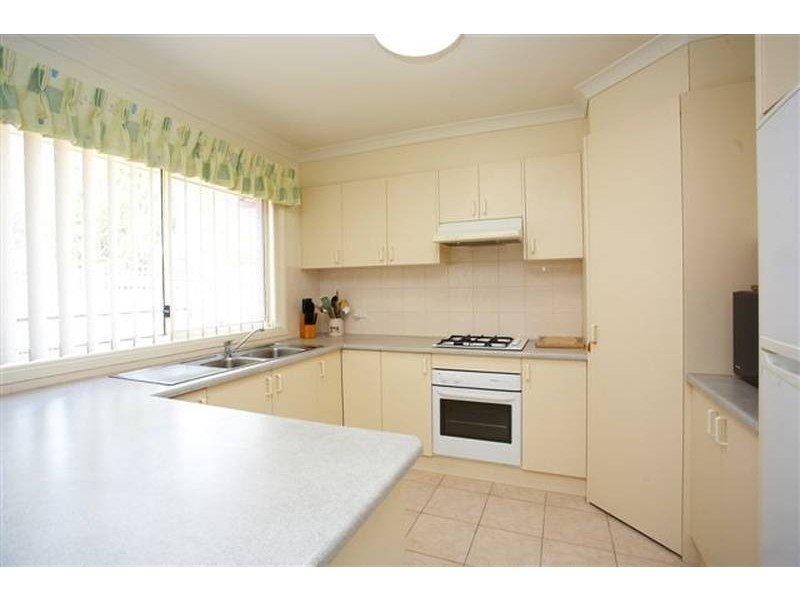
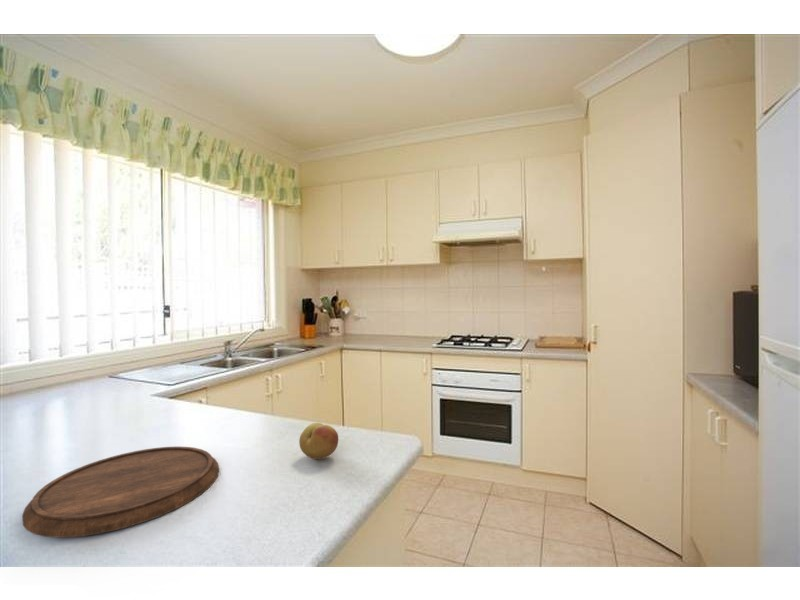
+ cutting board [21,446,220,539]
+ fruit [298,422,339,460]
